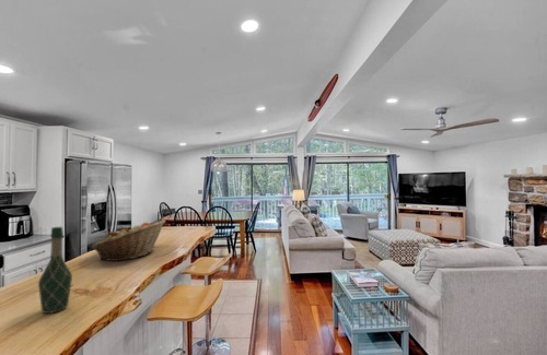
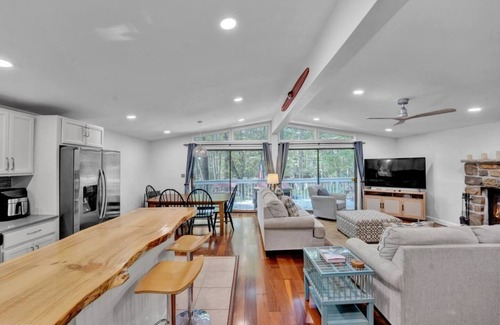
- fruit basket [91,218,166,262]
- wine bottle [37,226,73,315]
